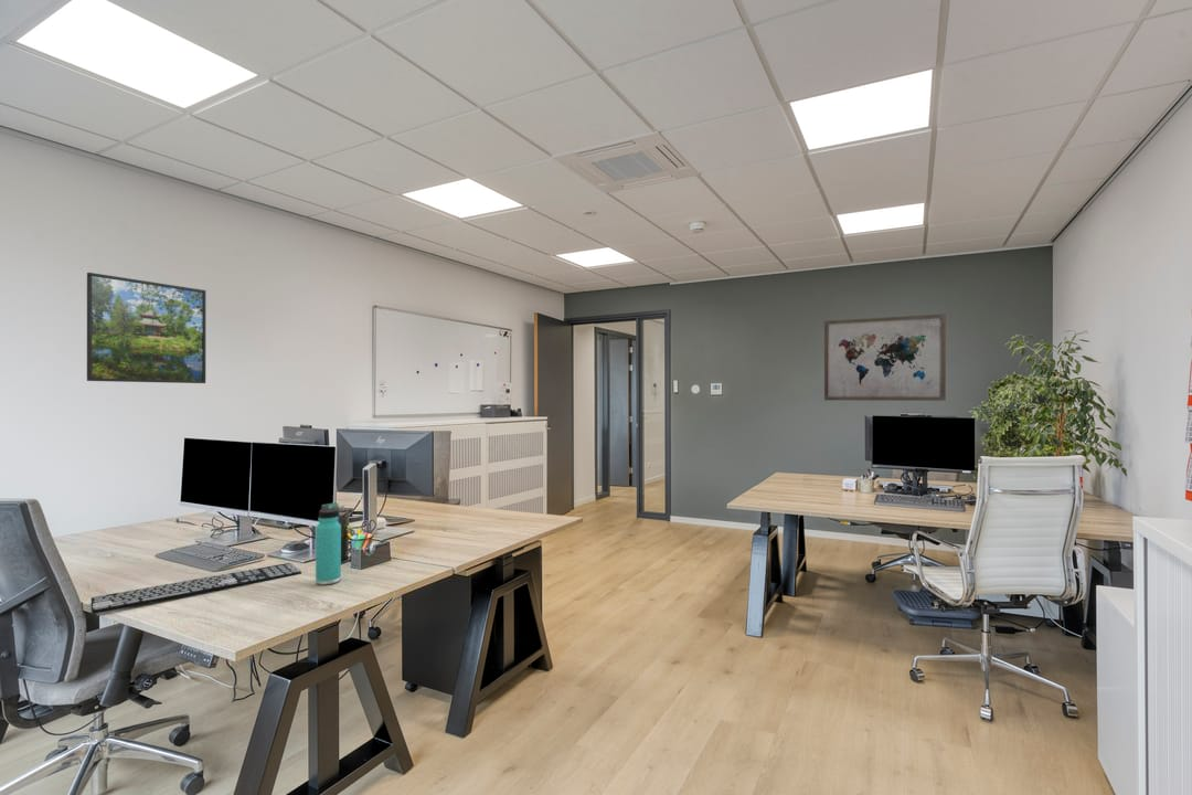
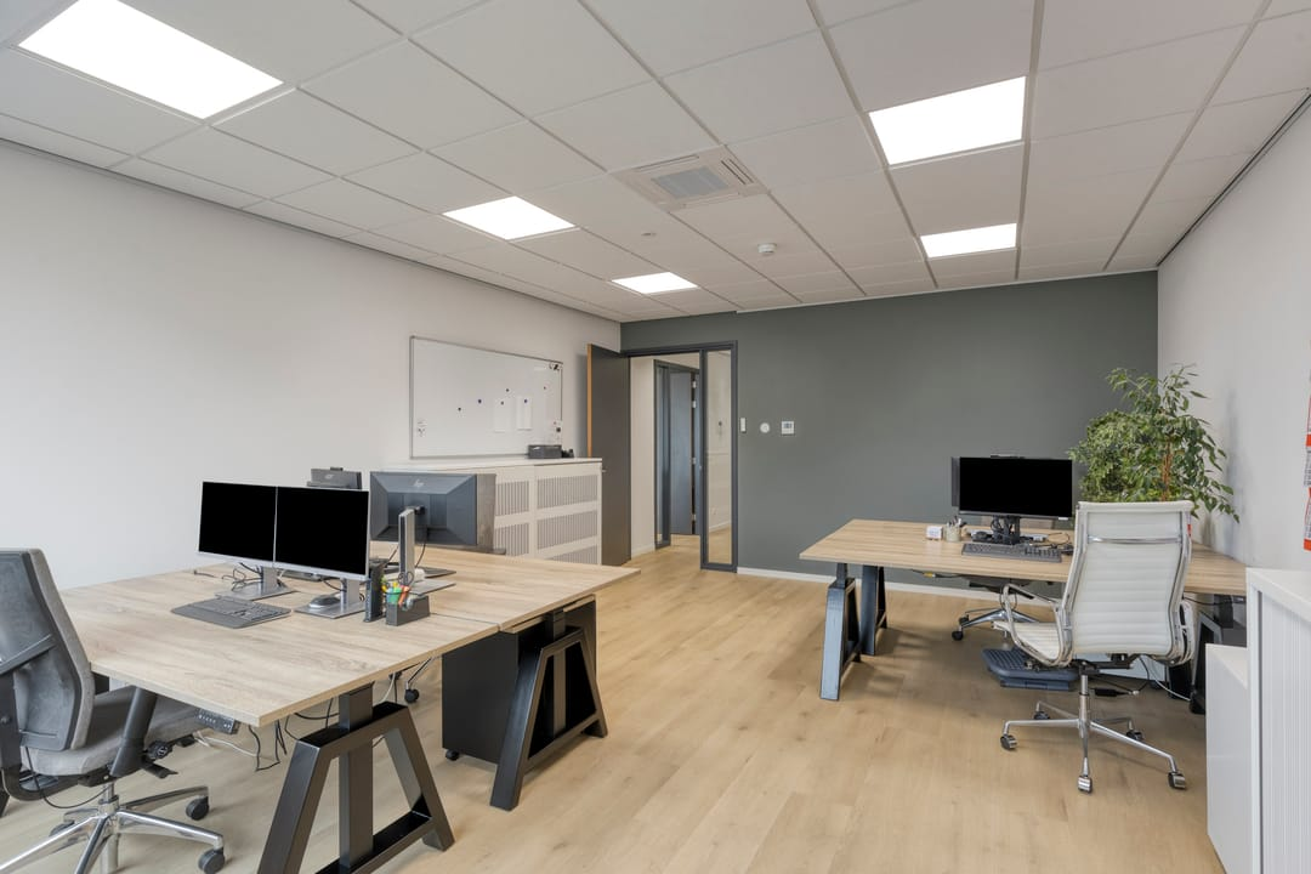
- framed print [86,272,207,384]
- keyboard [91,562,302,615]
- thermos bottle [315,501,342,586]
- wall art [823,314,947,402]
